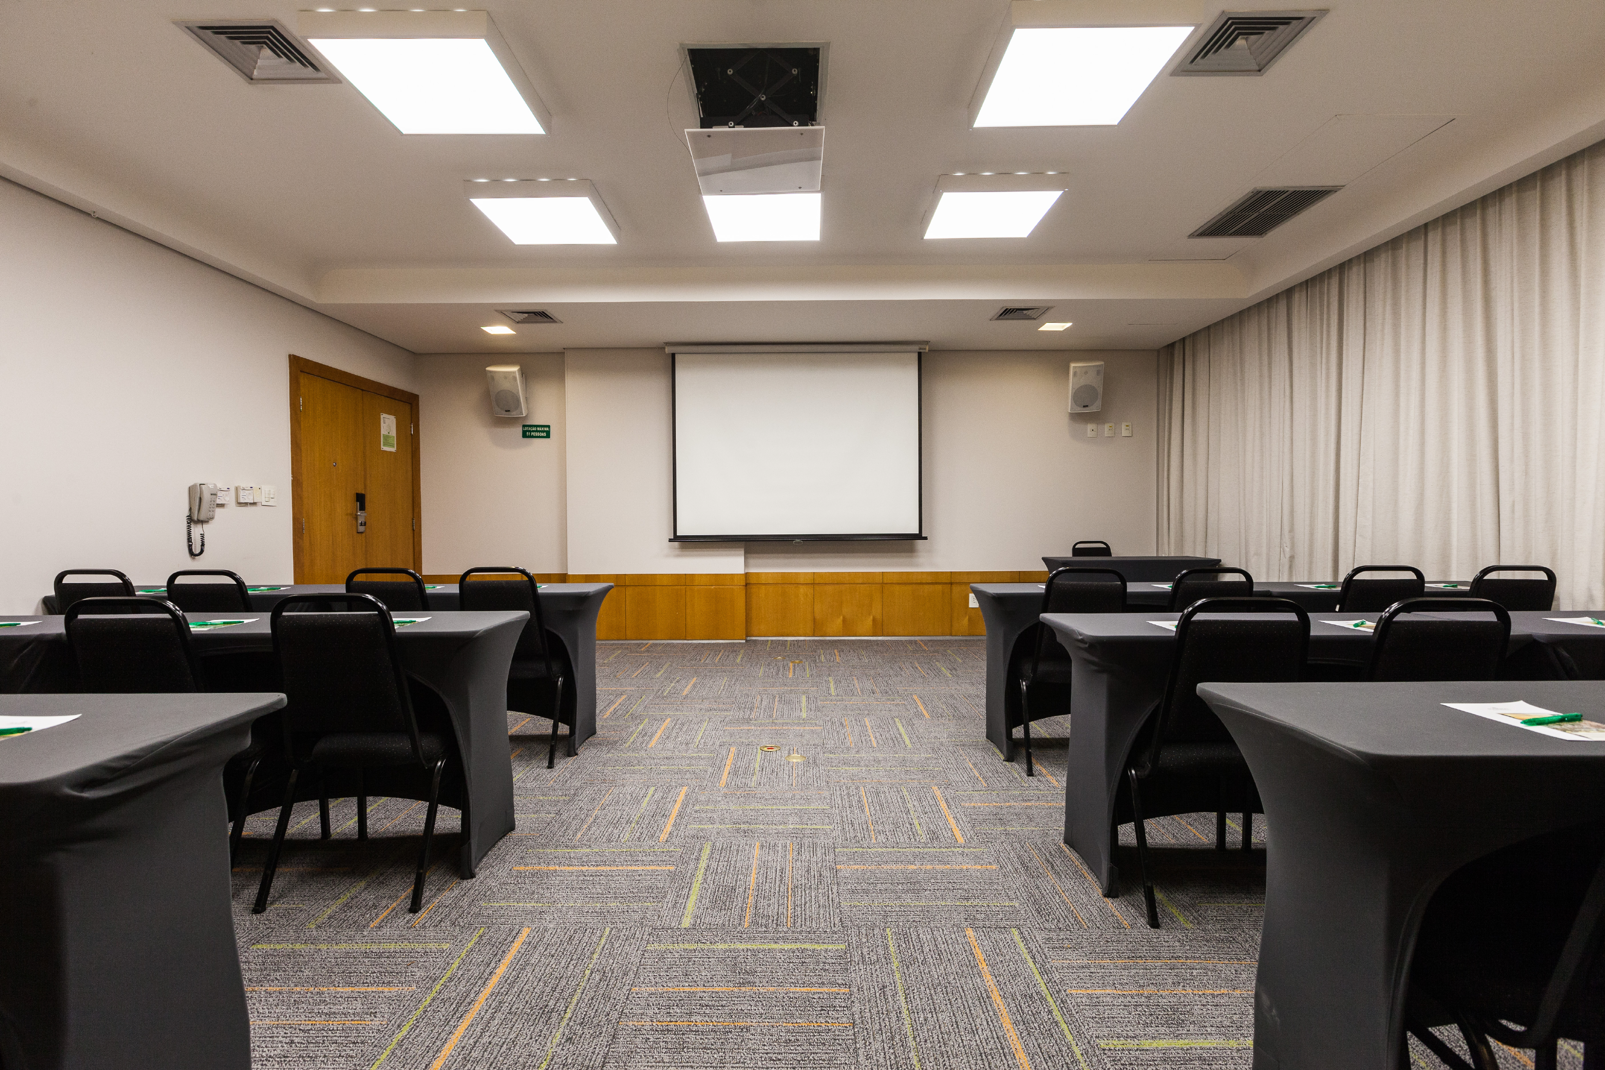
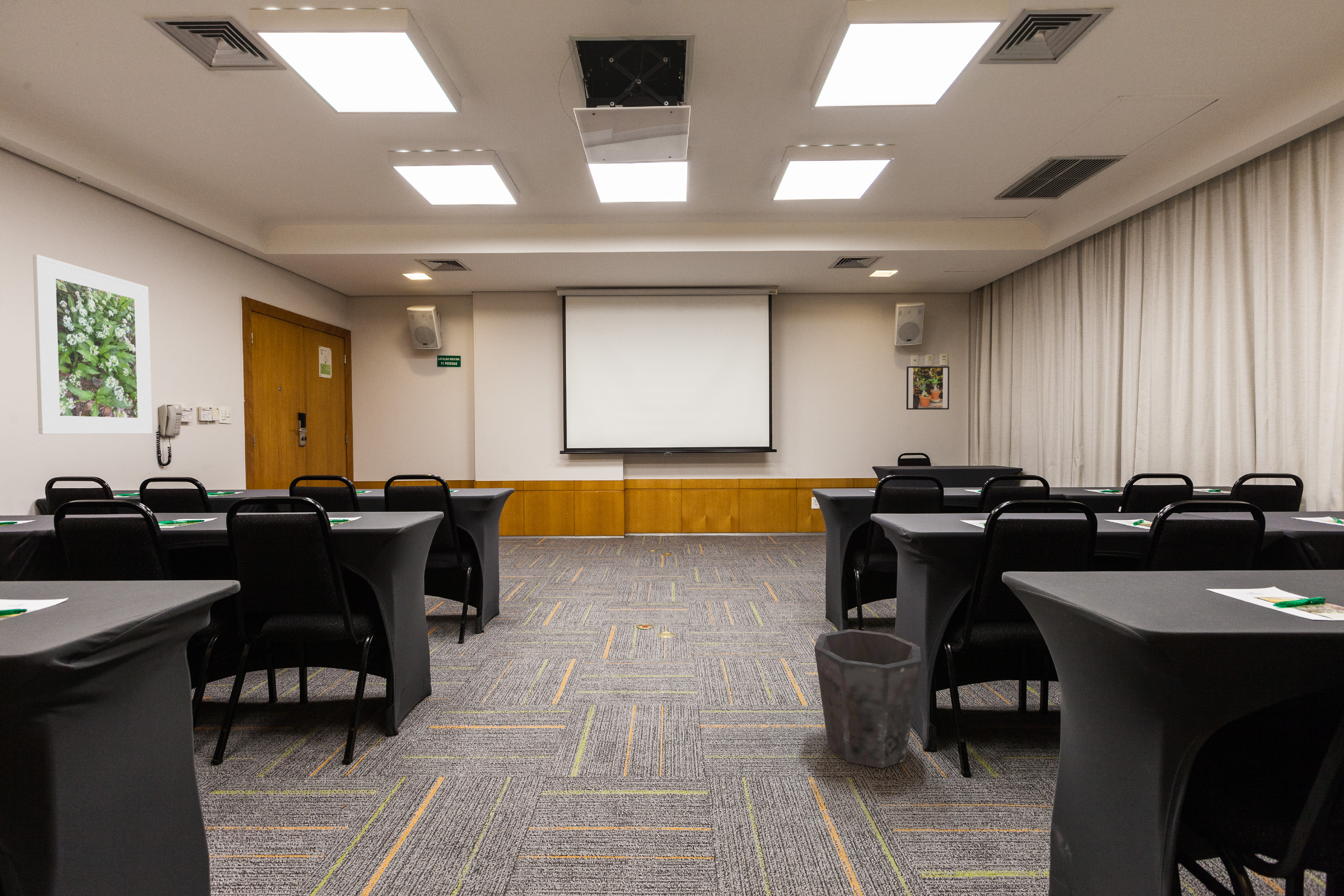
+ waste bin [814,629,921,769]
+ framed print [32,254,153,434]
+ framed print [906,366,950,410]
